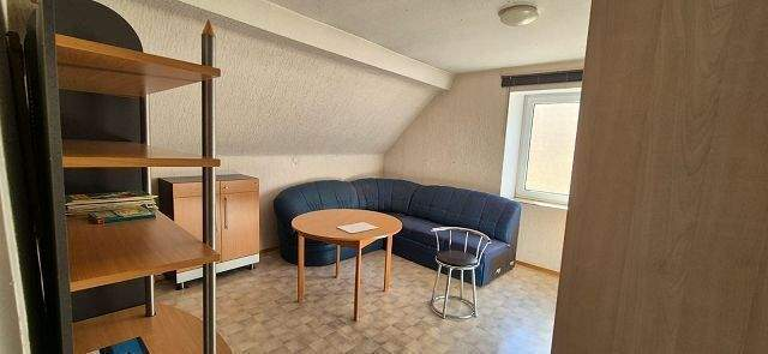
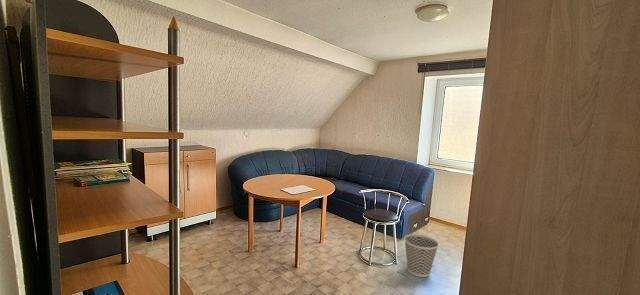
+ wastebasket [403,233,440,278]
